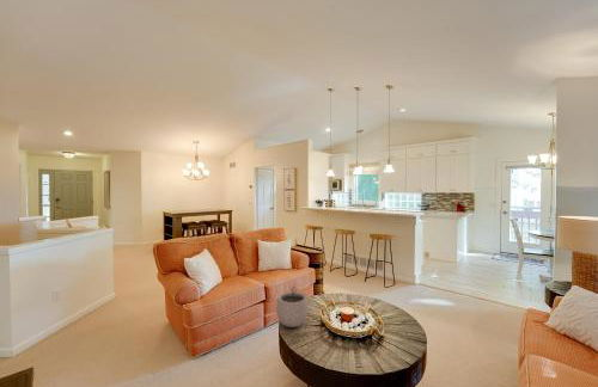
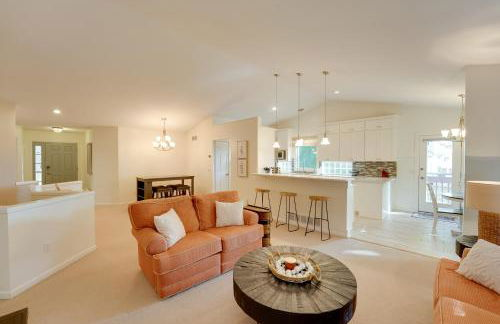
- plant pot [275,285,310,328]
